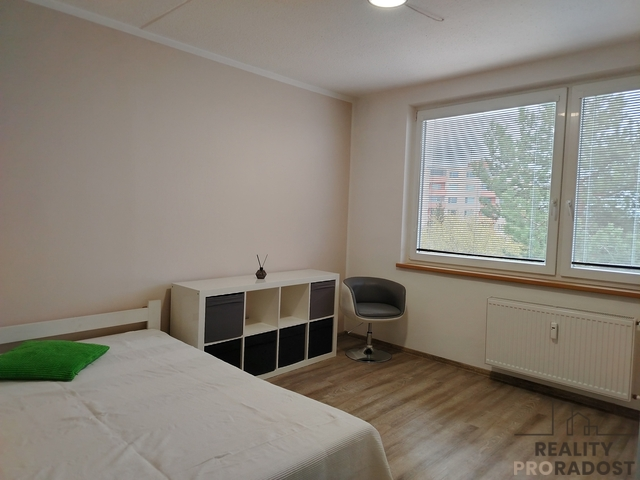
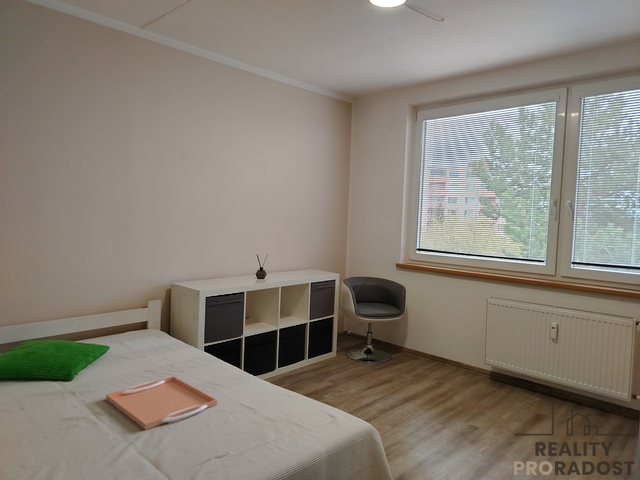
+ serving tray [105,375,218,431]
